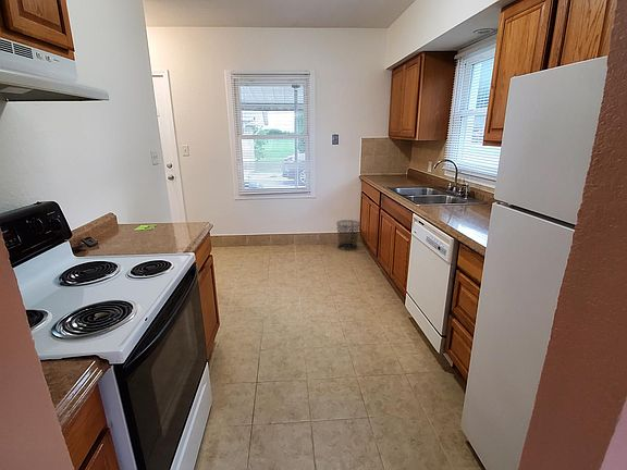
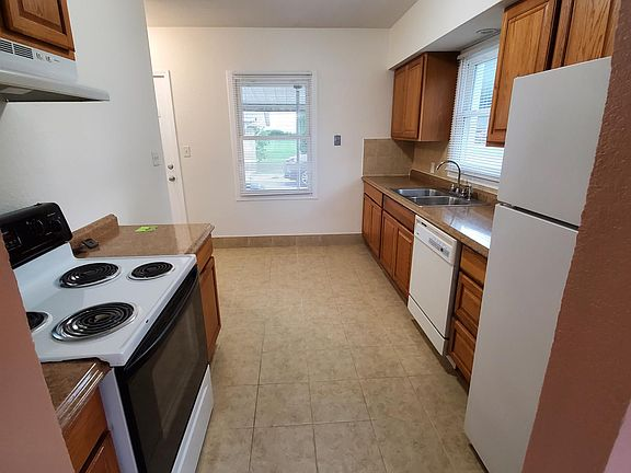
- waste bin [335,219,361,251]
